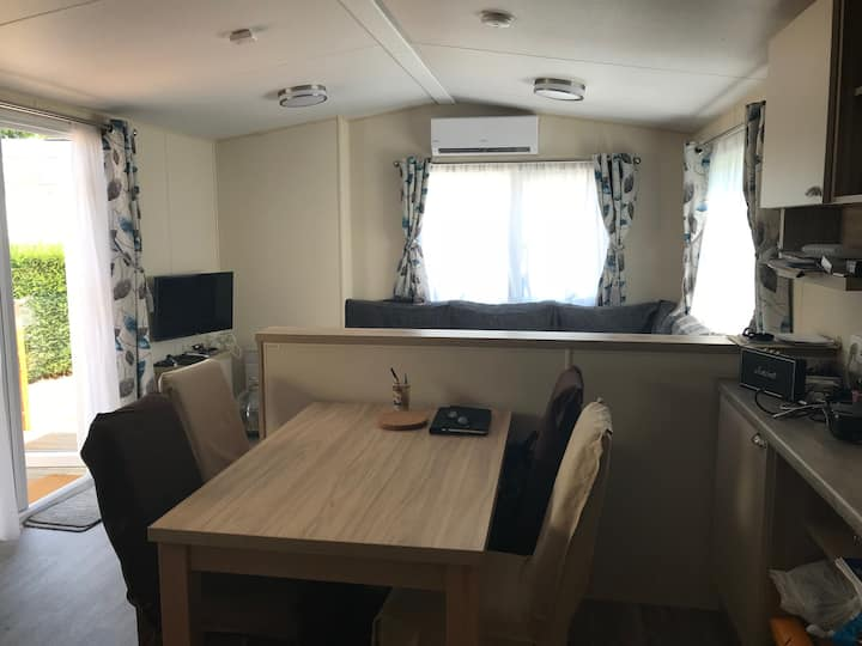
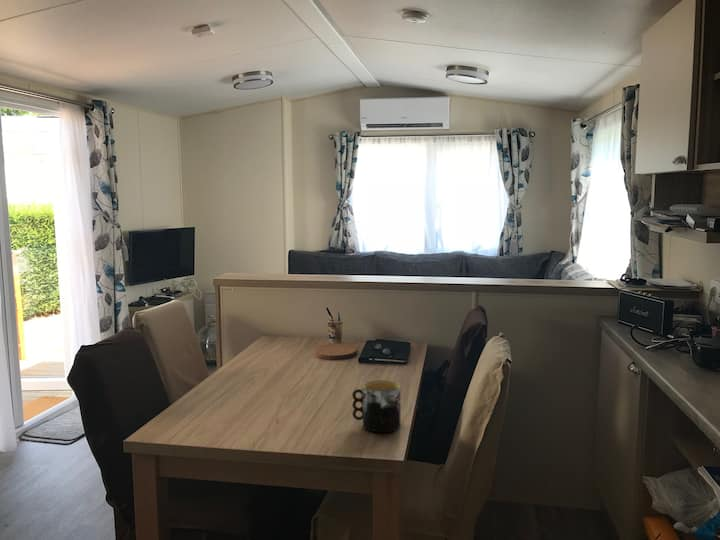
+ mug [351,379,401,433]
